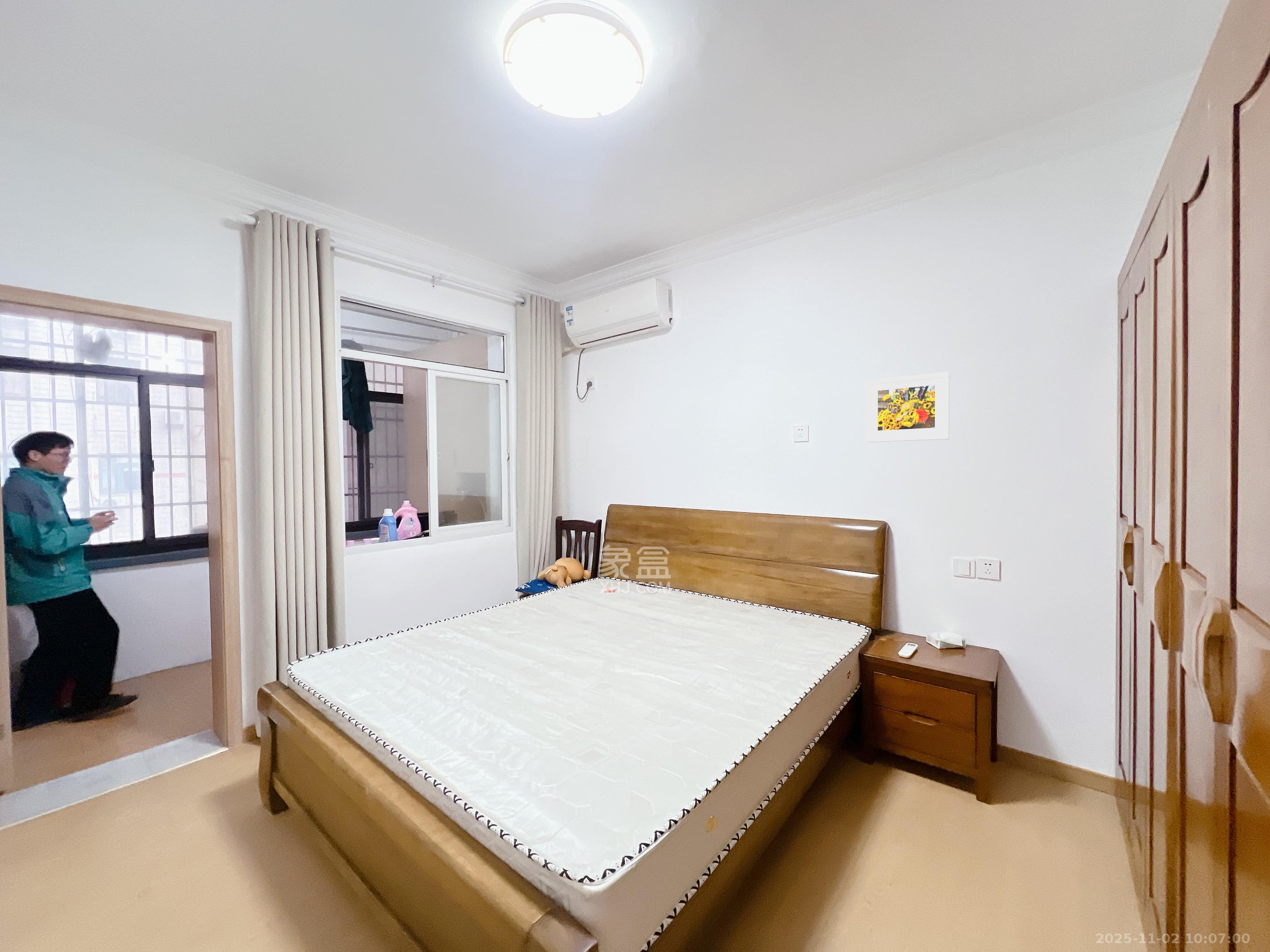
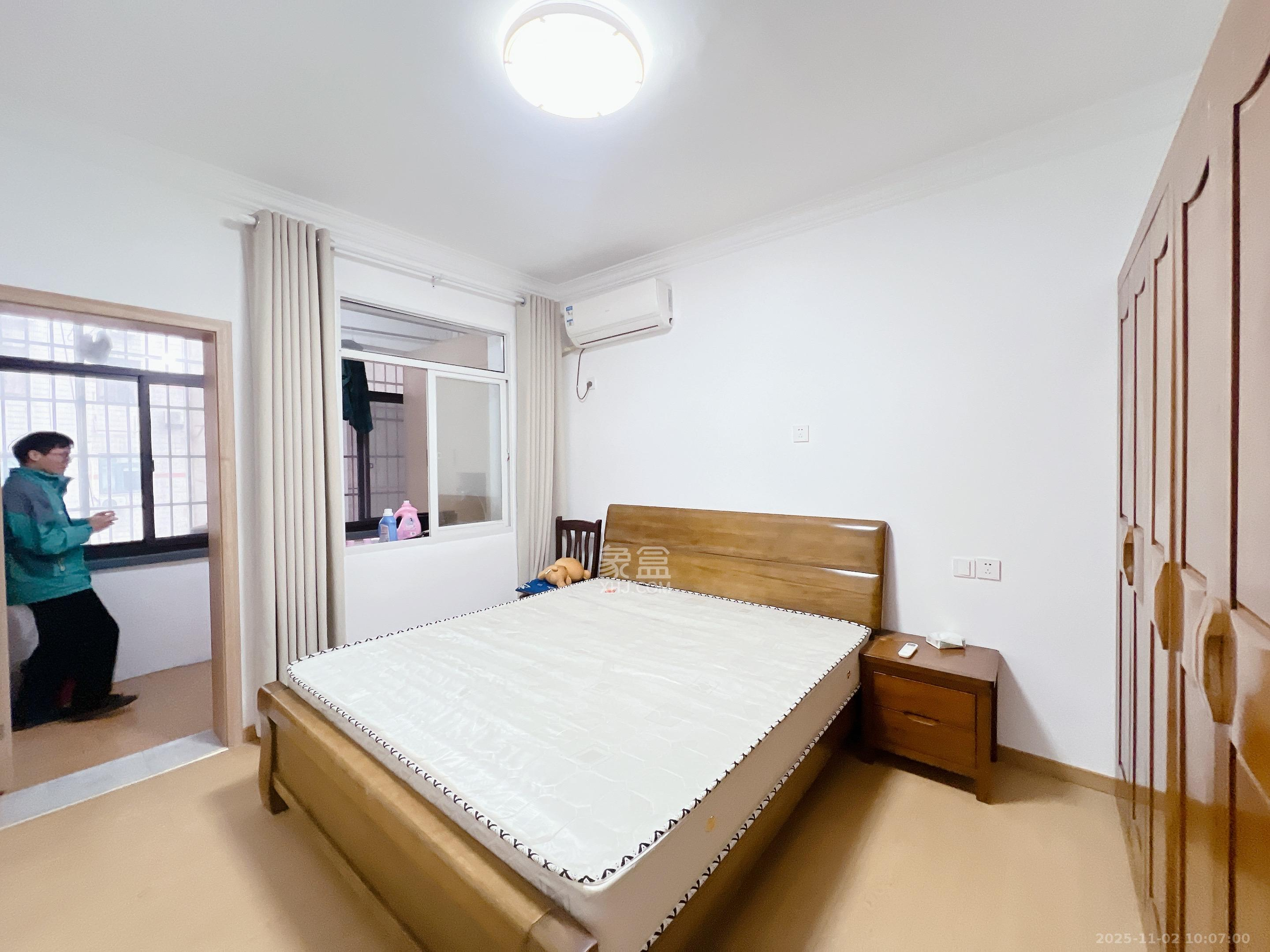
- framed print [865,371,950,443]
